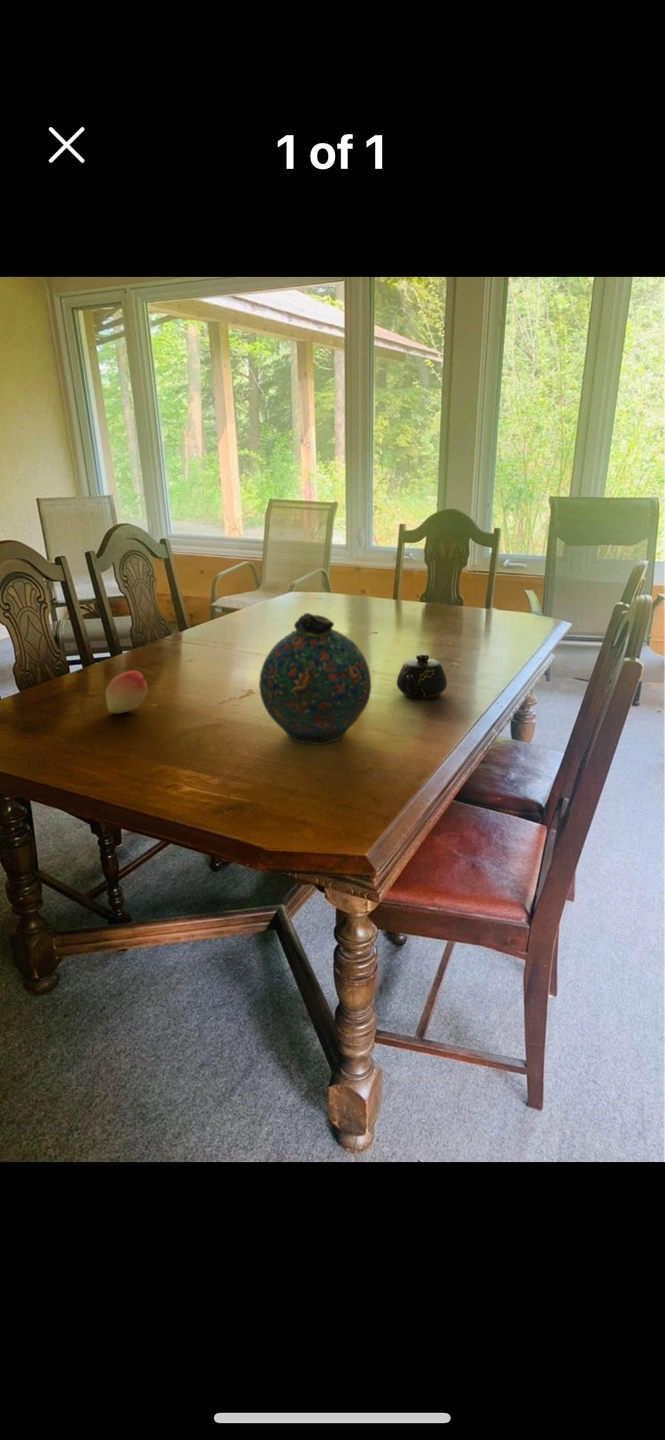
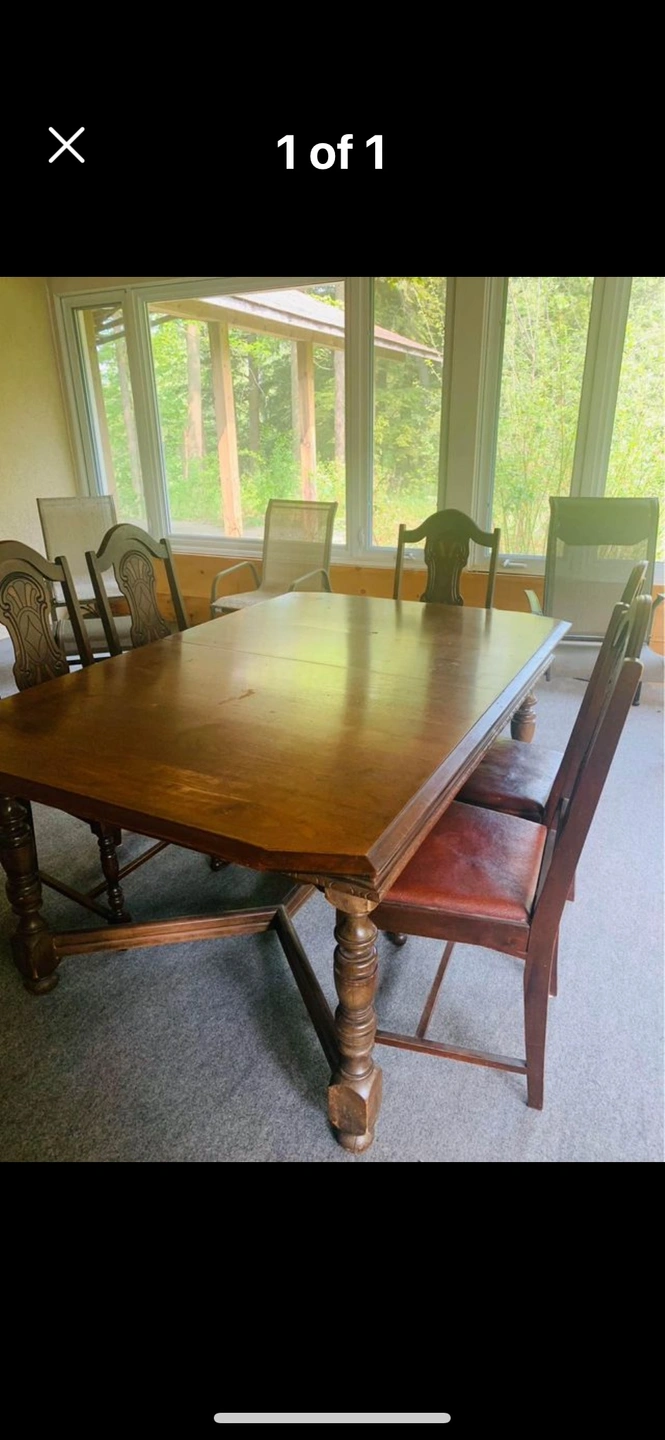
- teapot [396,653,448,700]
- snuff bottle [258,612,372,746]
- fruit [104,670,148,714]
